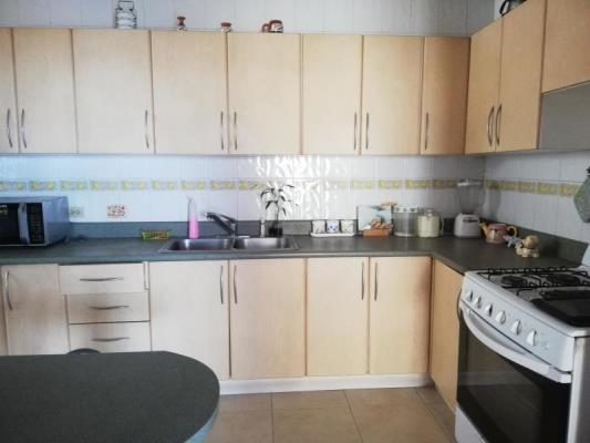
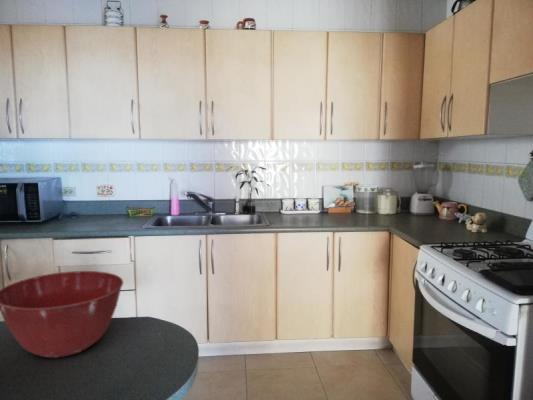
+ mixing bowl [0,270,124,359]
